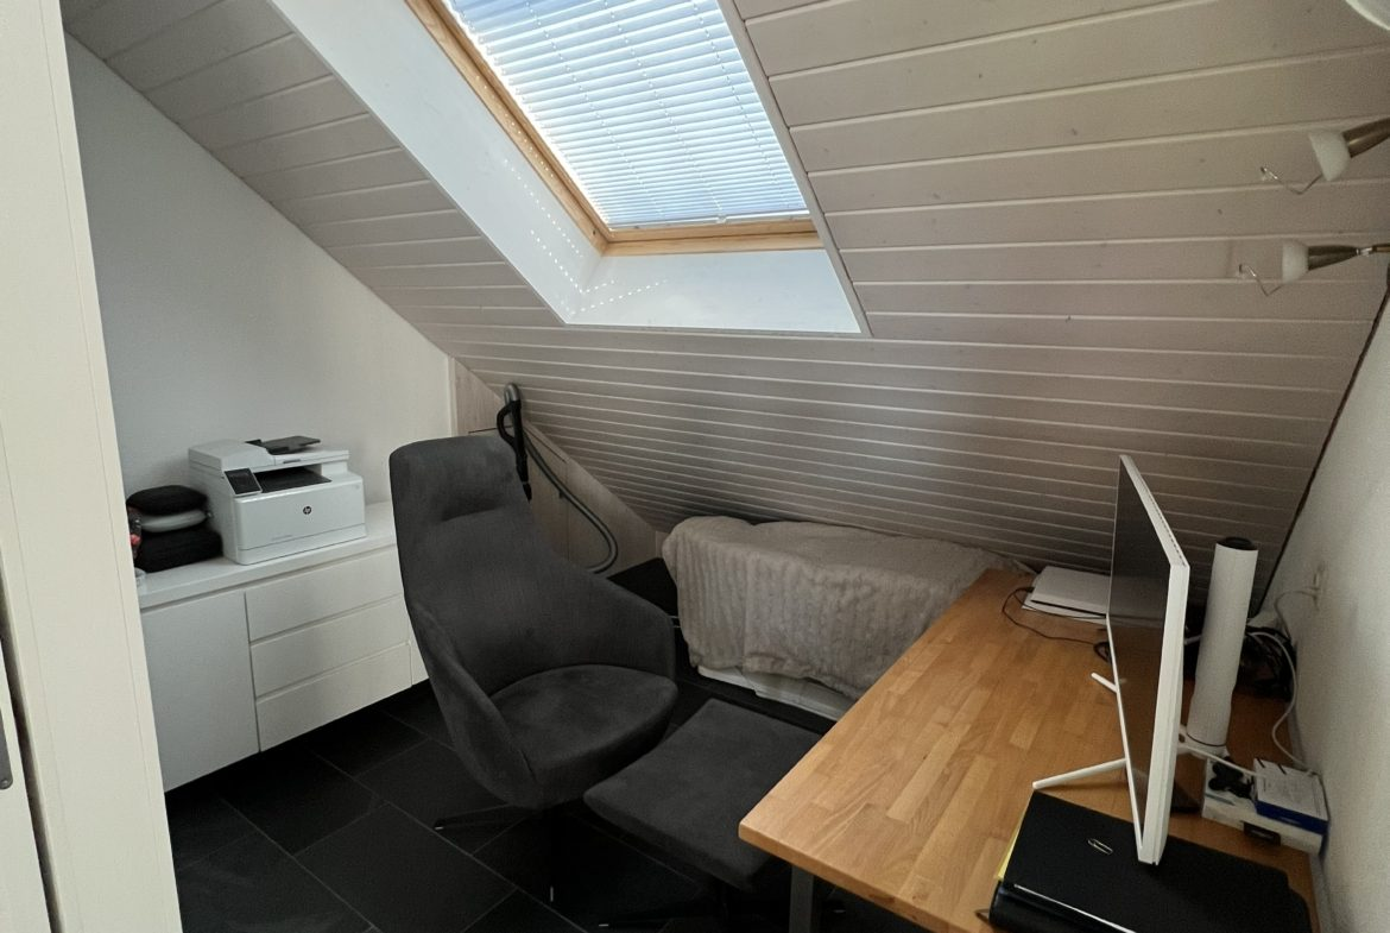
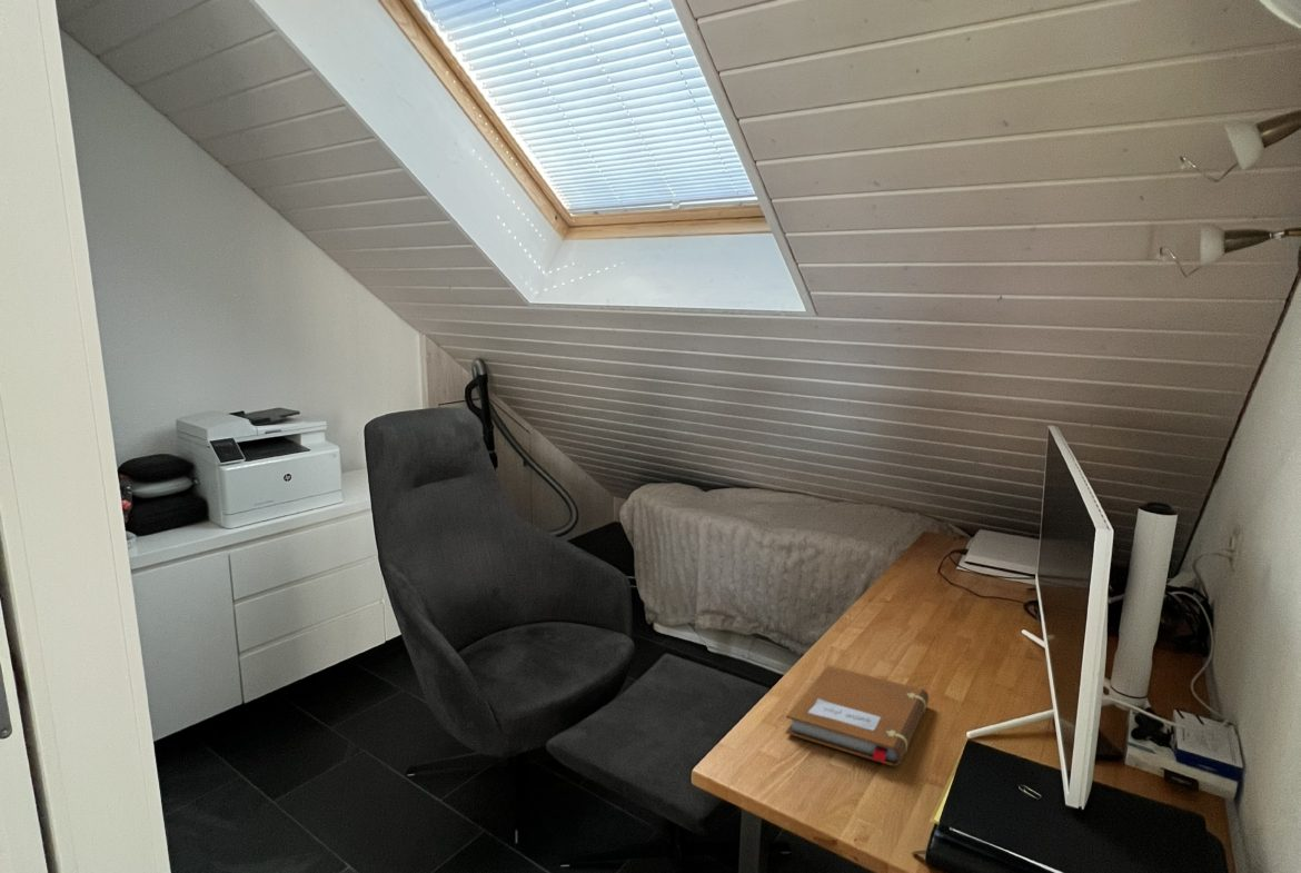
+ notebook [785,664,930,767]
